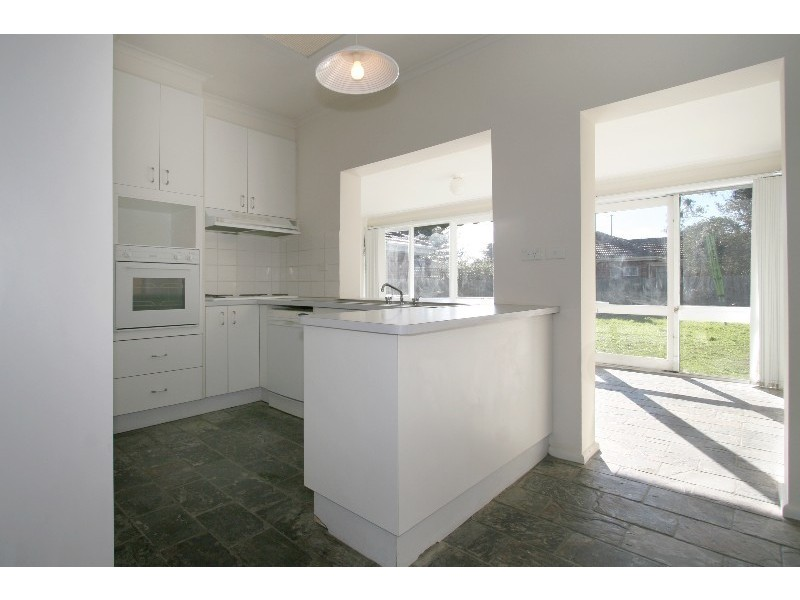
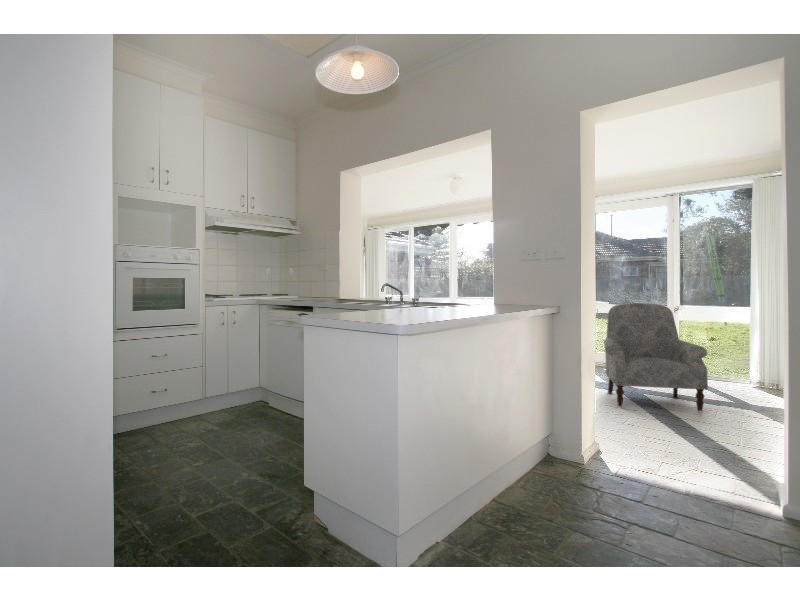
+ armchair [603,302,709,412]
